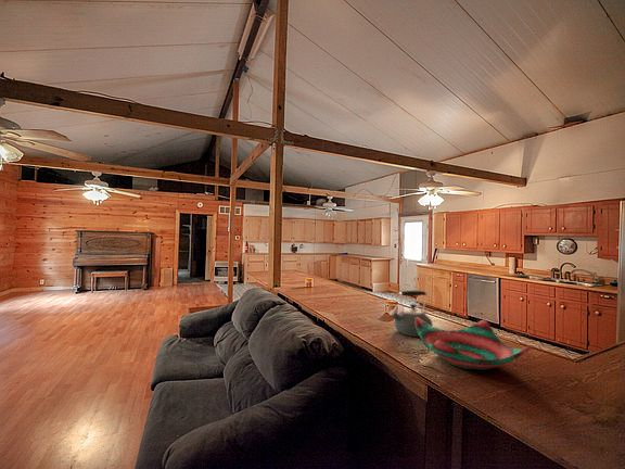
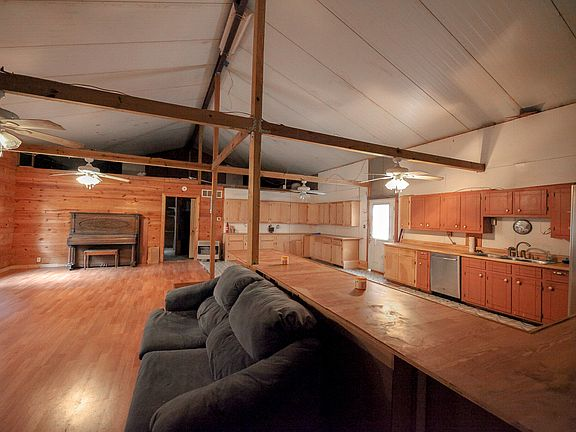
- decorative bowl [416,317,533,371]
- kettle [388,290,434,338]
